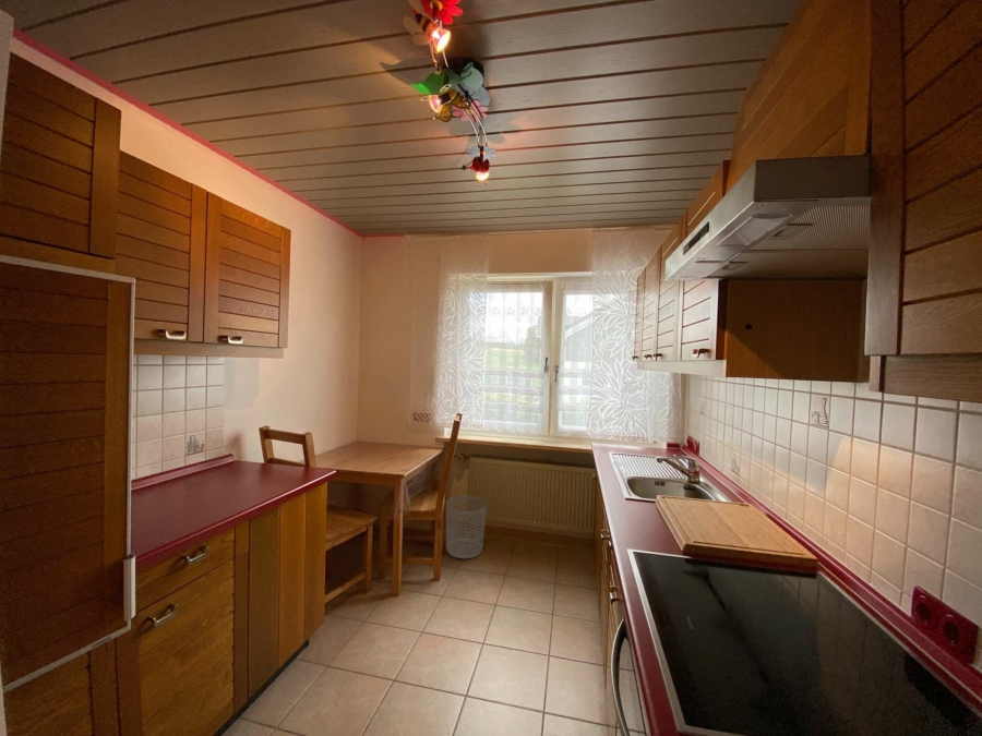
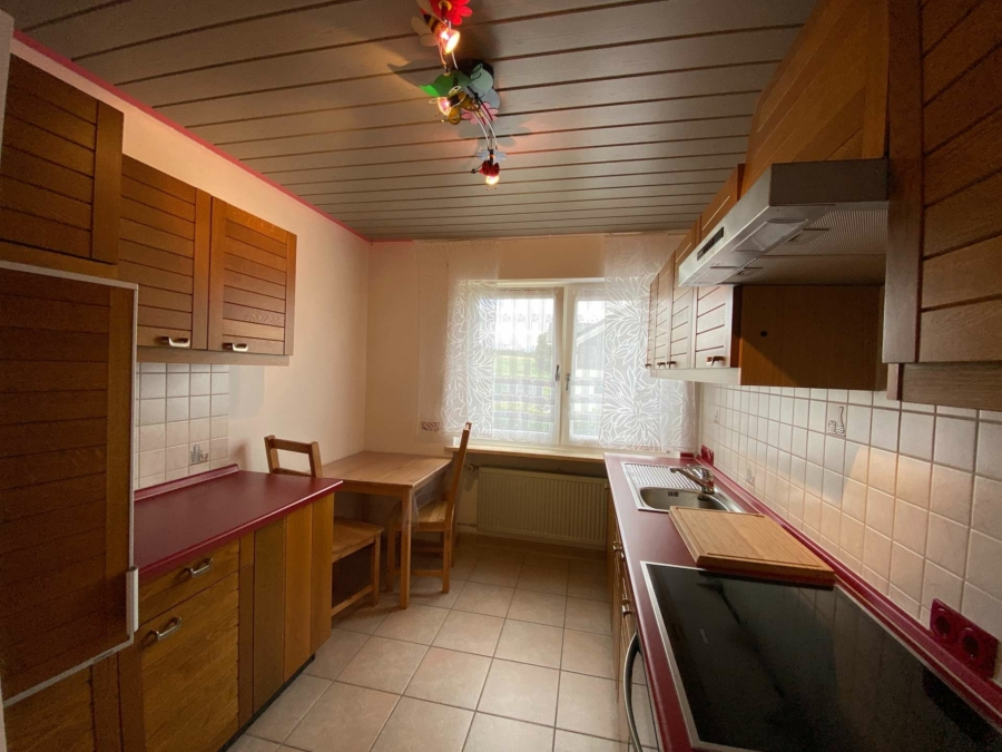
- waste bin [445,495,488,559]
